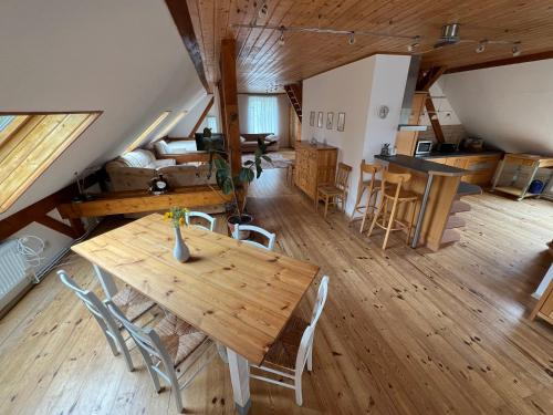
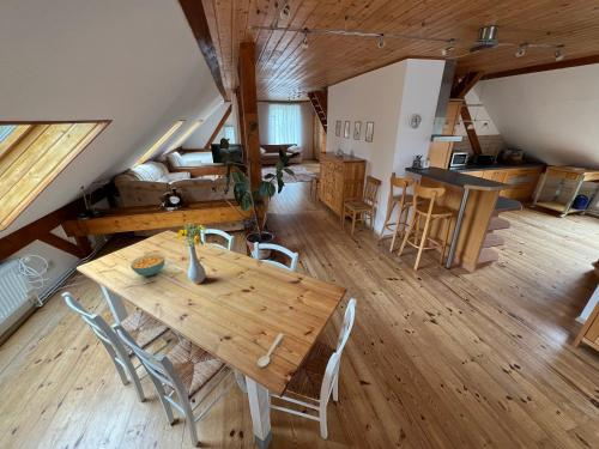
+ spoon [256,332,285,368]
+ cereal bowl [129,253,167,277]
